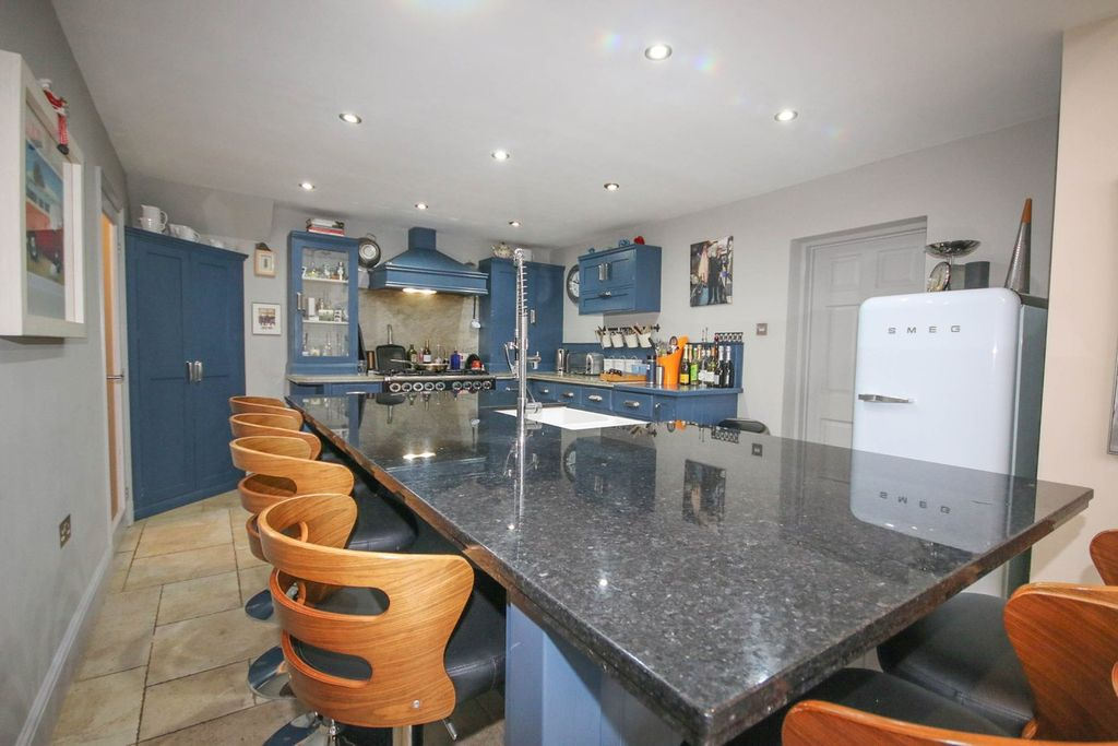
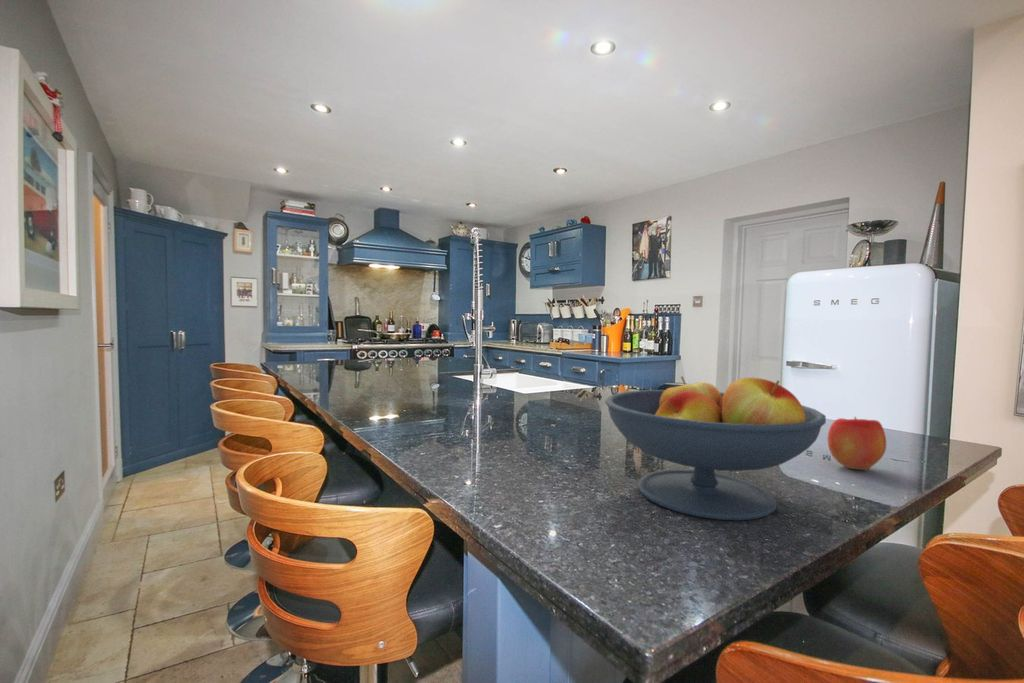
+ fruit bowl [604,375,827,521]
+ apple [827,416,887,471]
